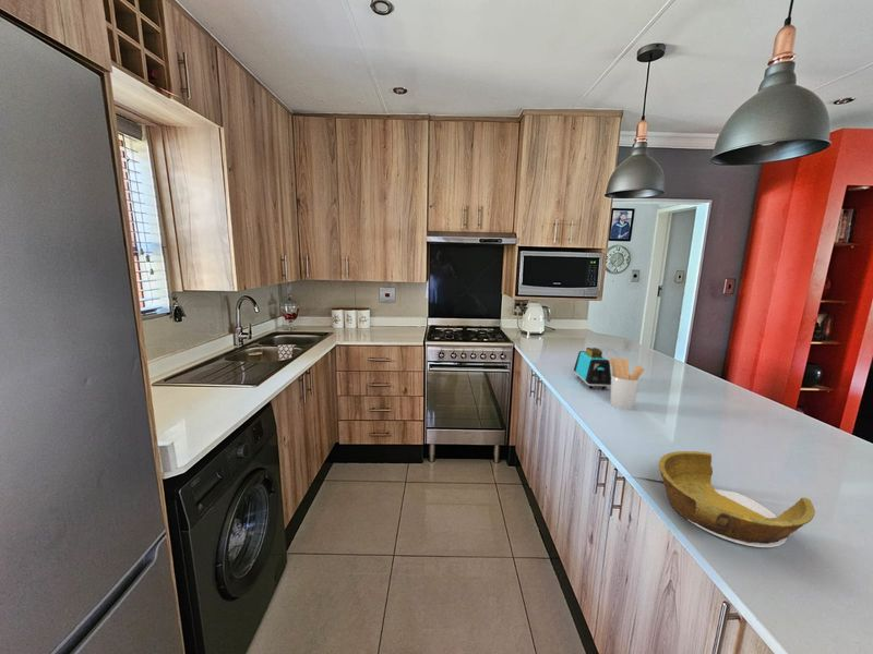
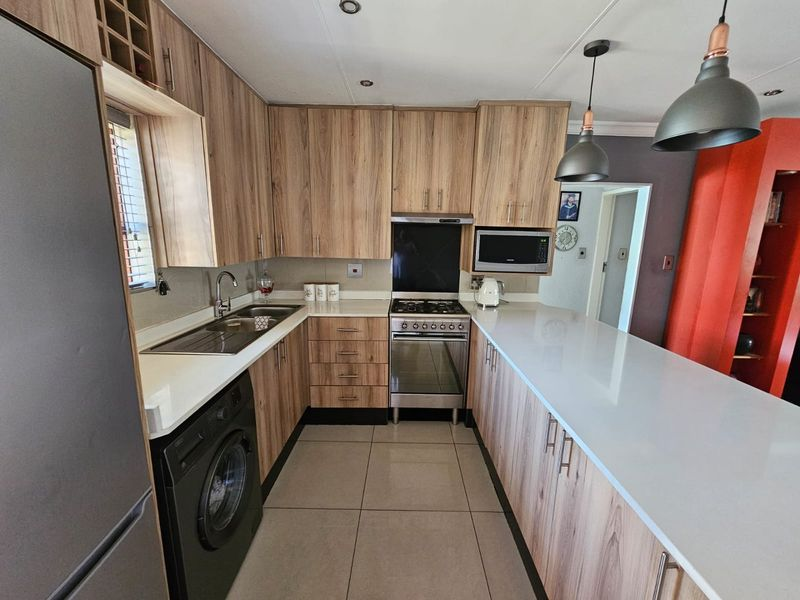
- utensil holder [608,356,645,411]
- toaster [573,347,612,390]
- bowl [657,450,816,548]
